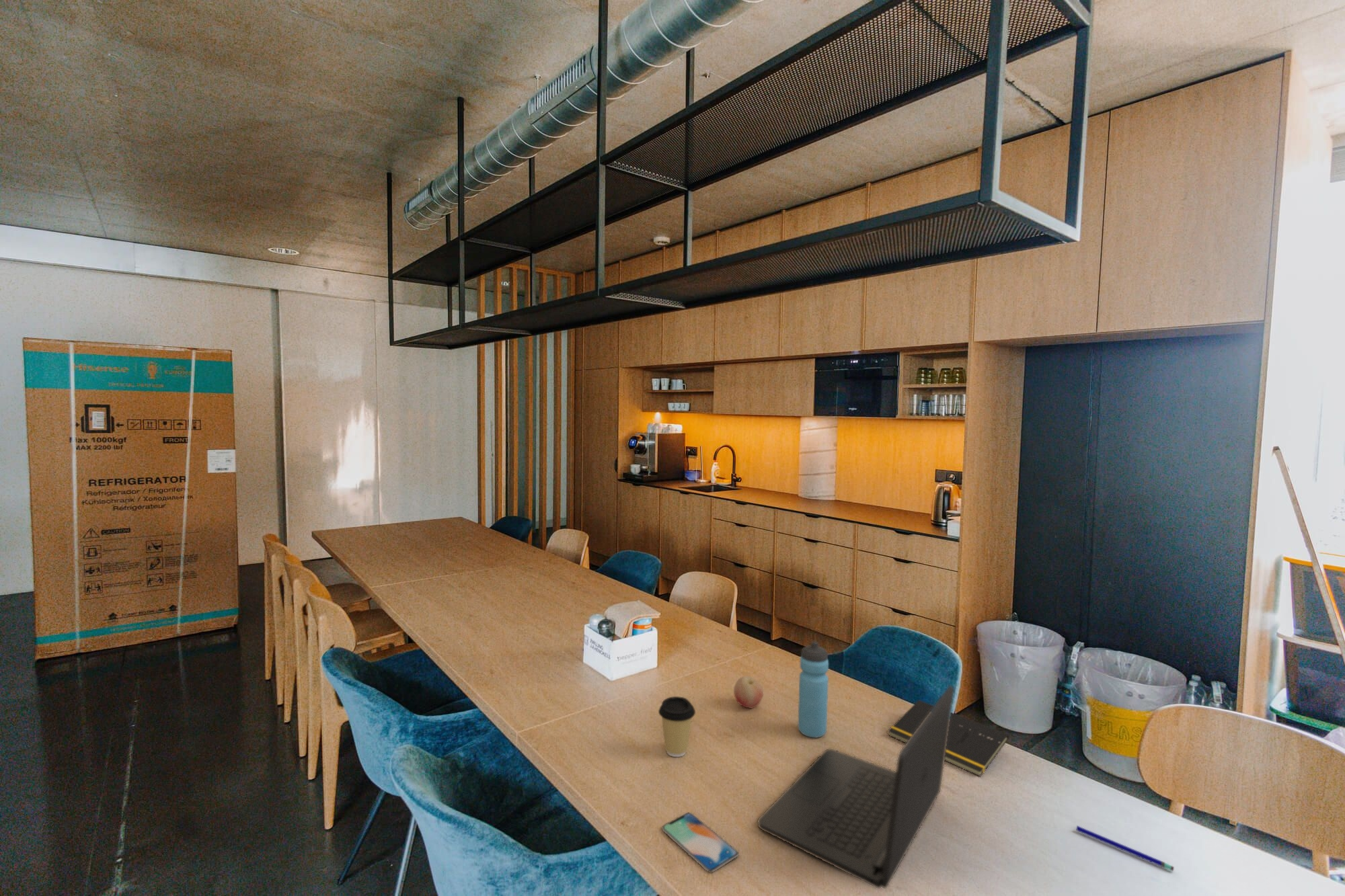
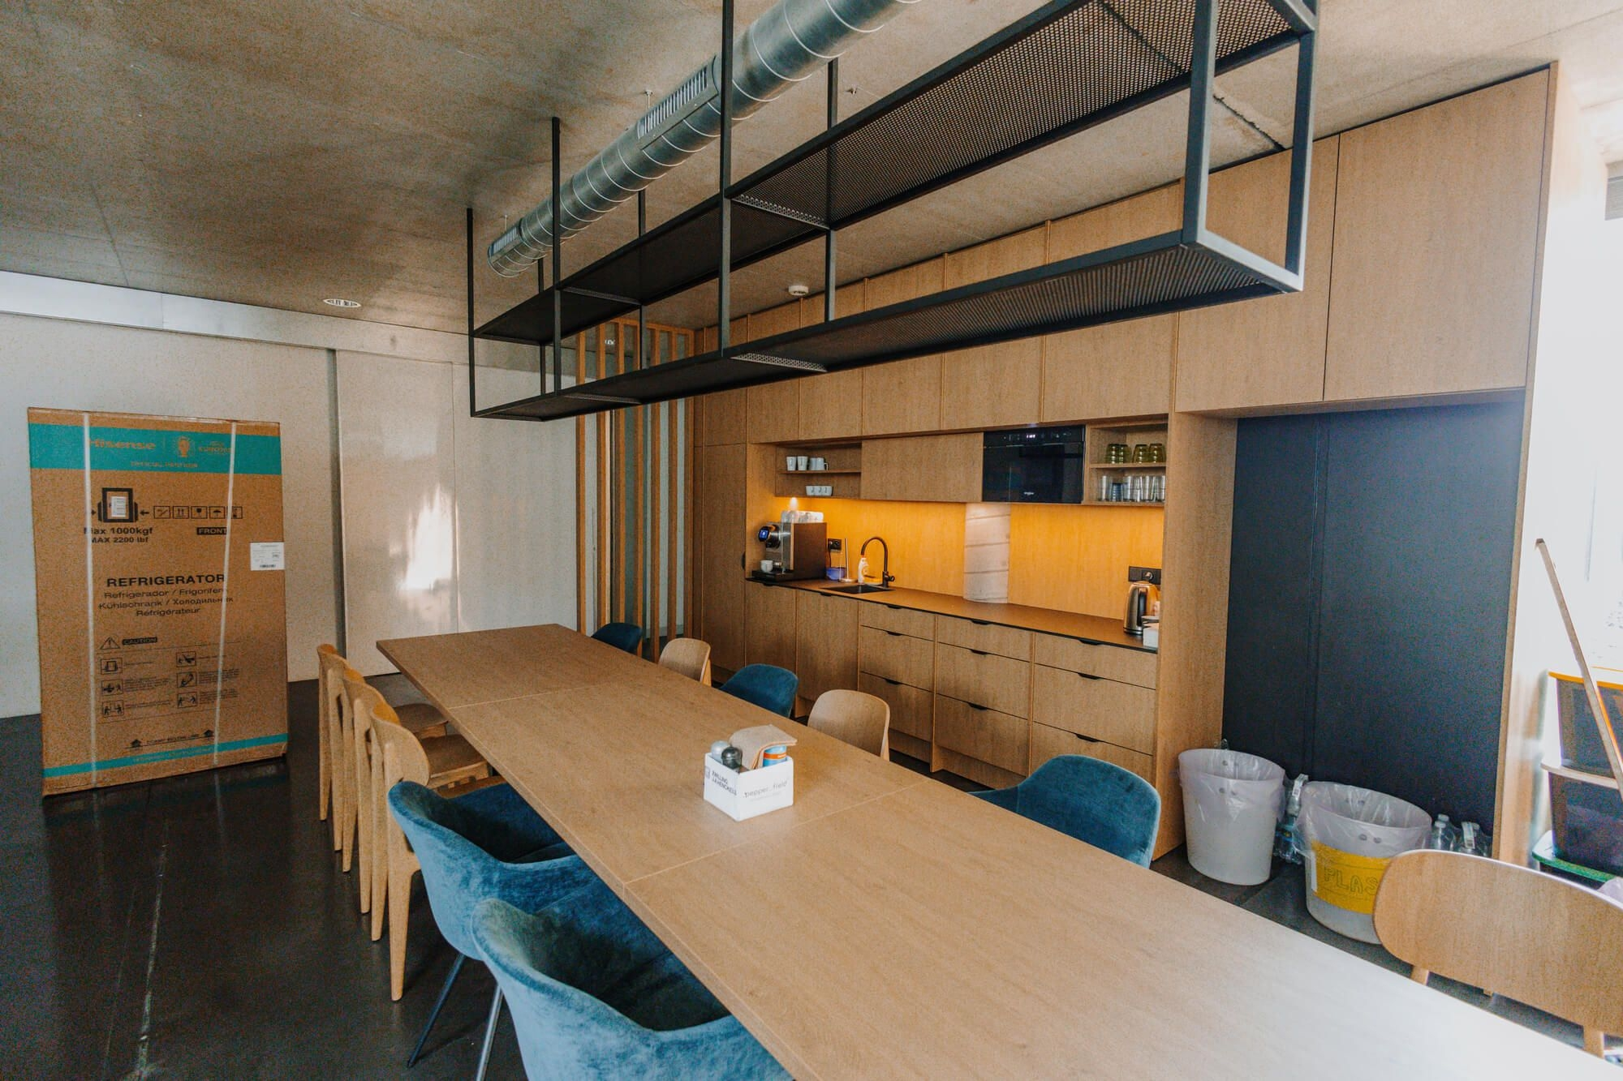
- fruit [733,676,764,709]
- pen [1075,825,1175,872]
- water bottle [798,641,829,739]
- smartphone [661,812,739,873]
- coffee cup [658,696,696,758]
- laptop [757,684,955,889]
- notepad [888,699,1009,777]
